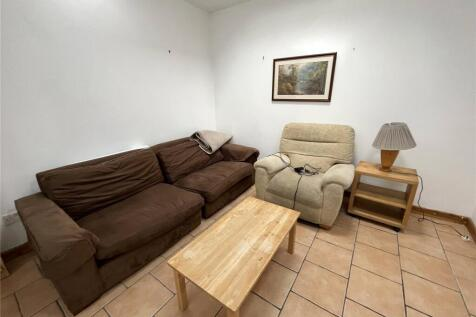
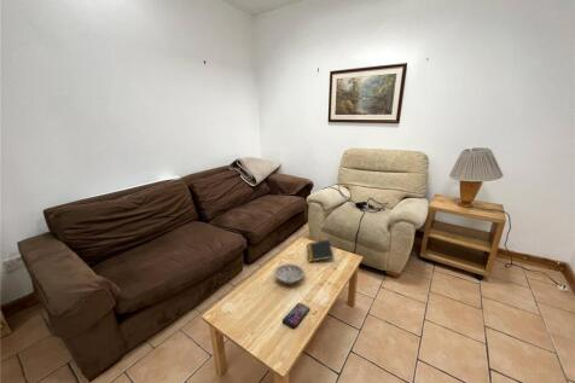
+ bowl [273,262,306,285]
+ notepad [306,239,335,262]
+ smartphone [281,302,312,329]
